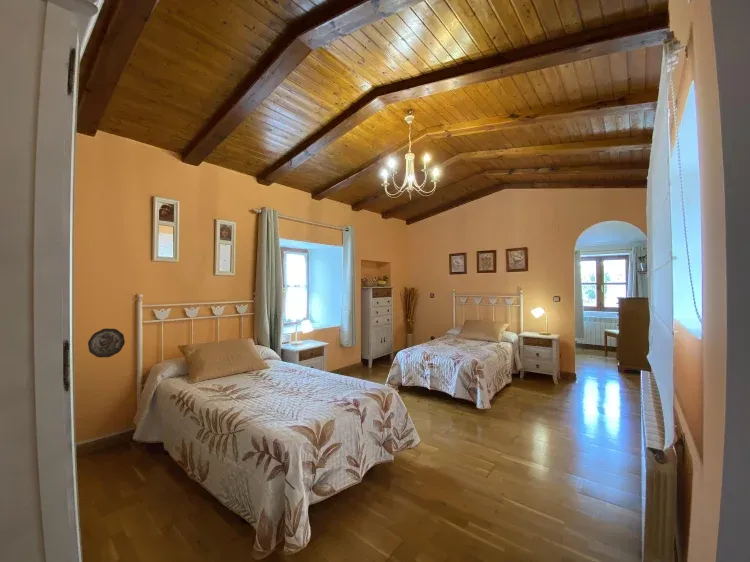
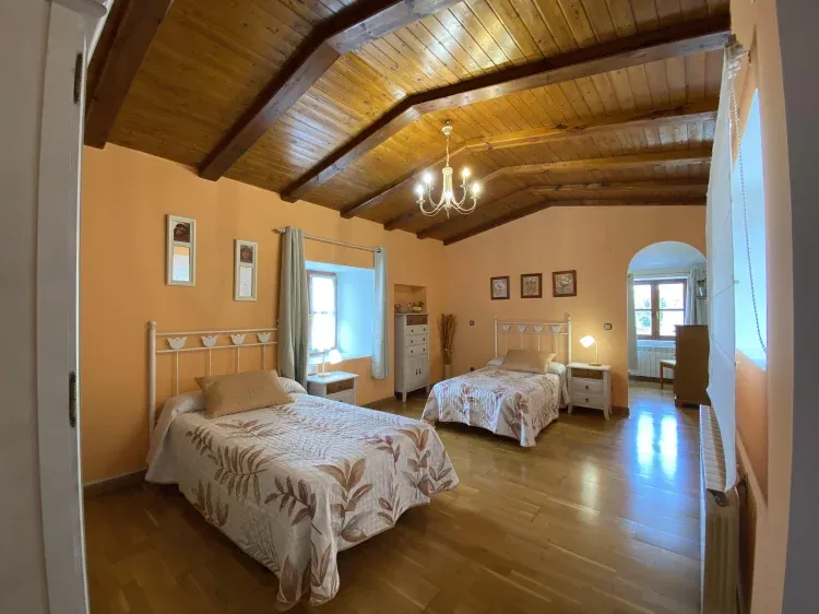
- decorative plate [87,327,126,358]
